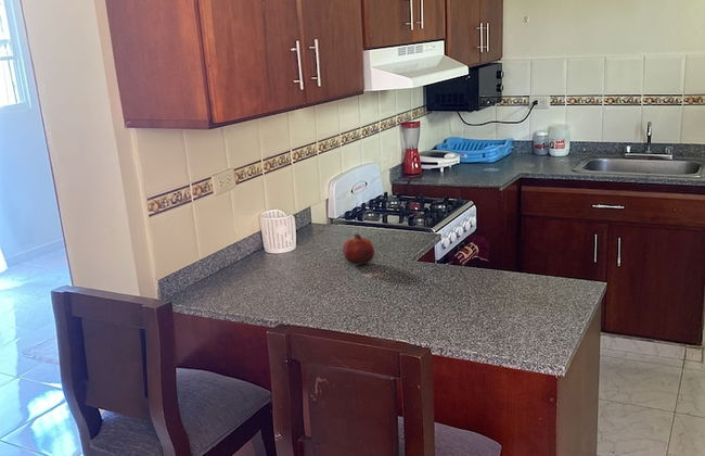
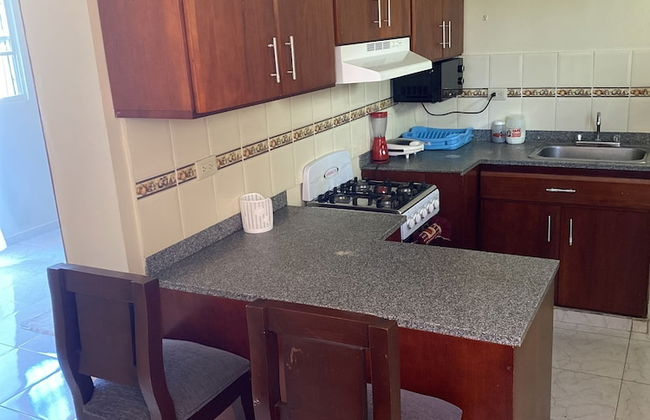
- fruit [342,233,375,265]
